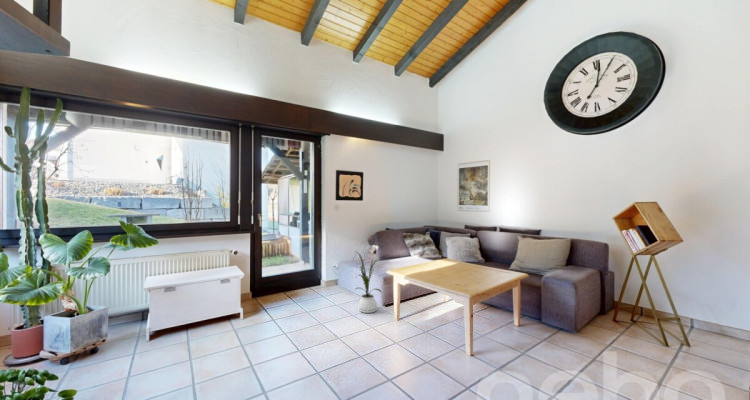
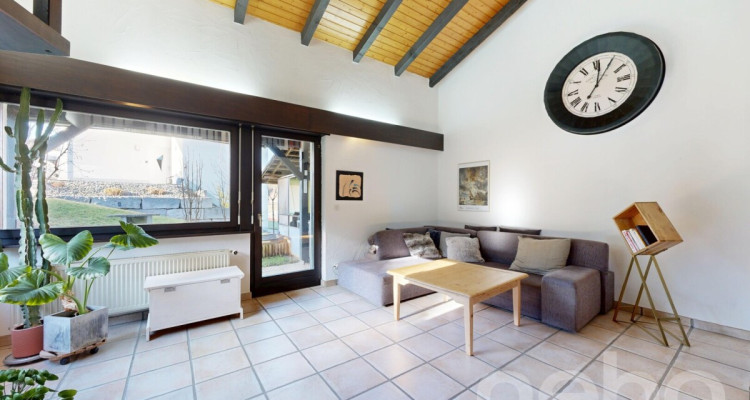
- house plant [353,250,383,314]
